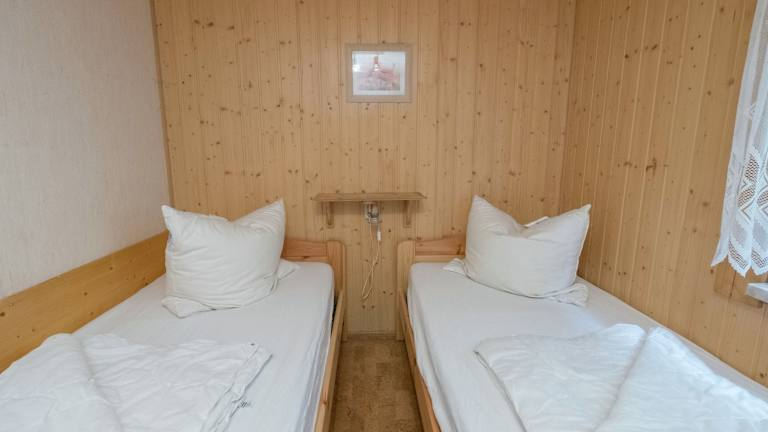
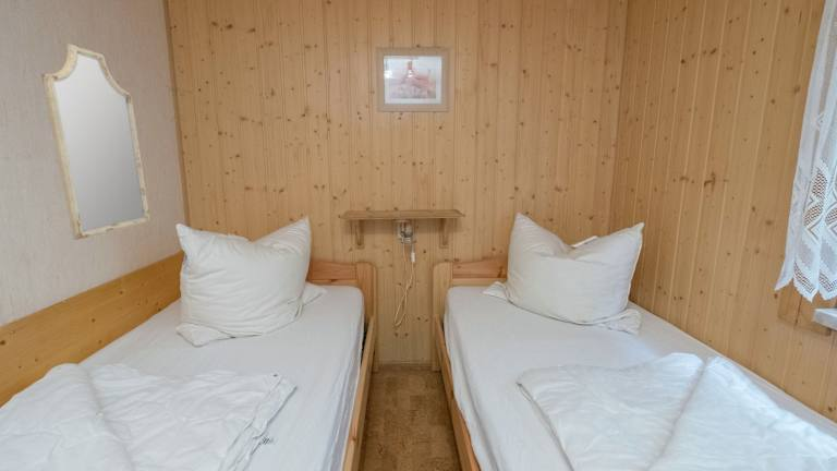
+ home mirror [40,44,151,240]
